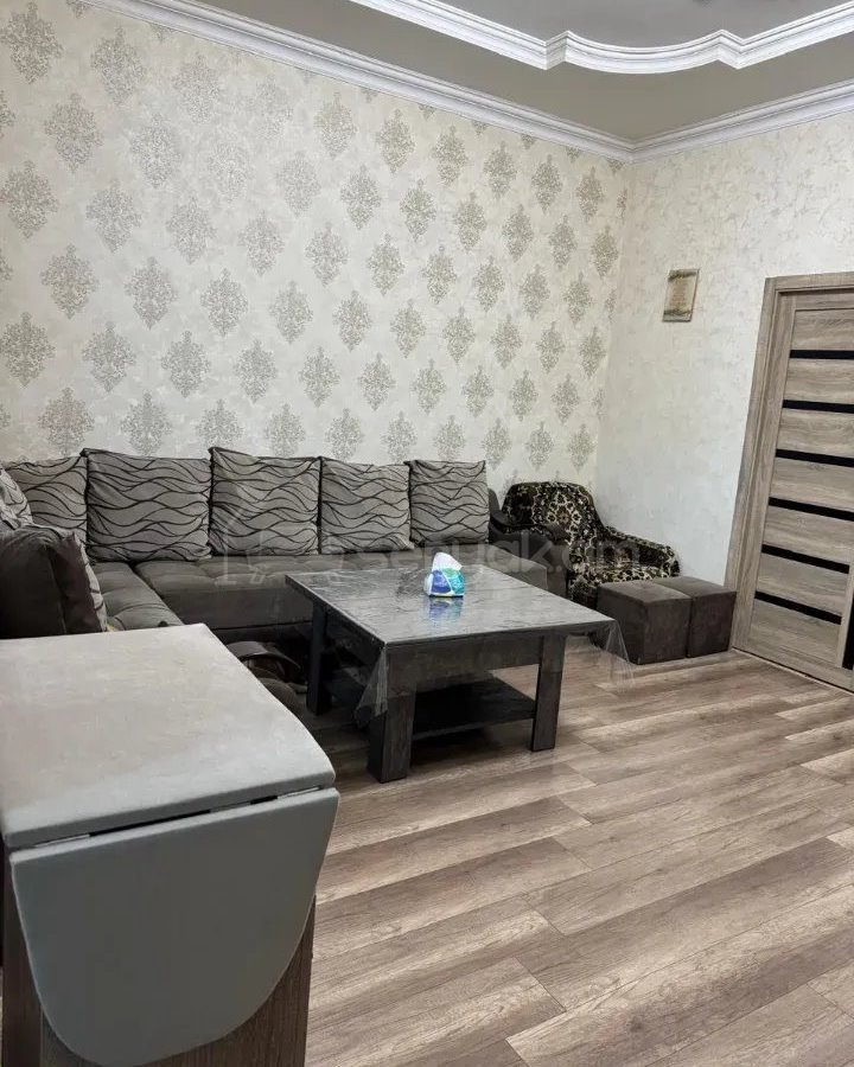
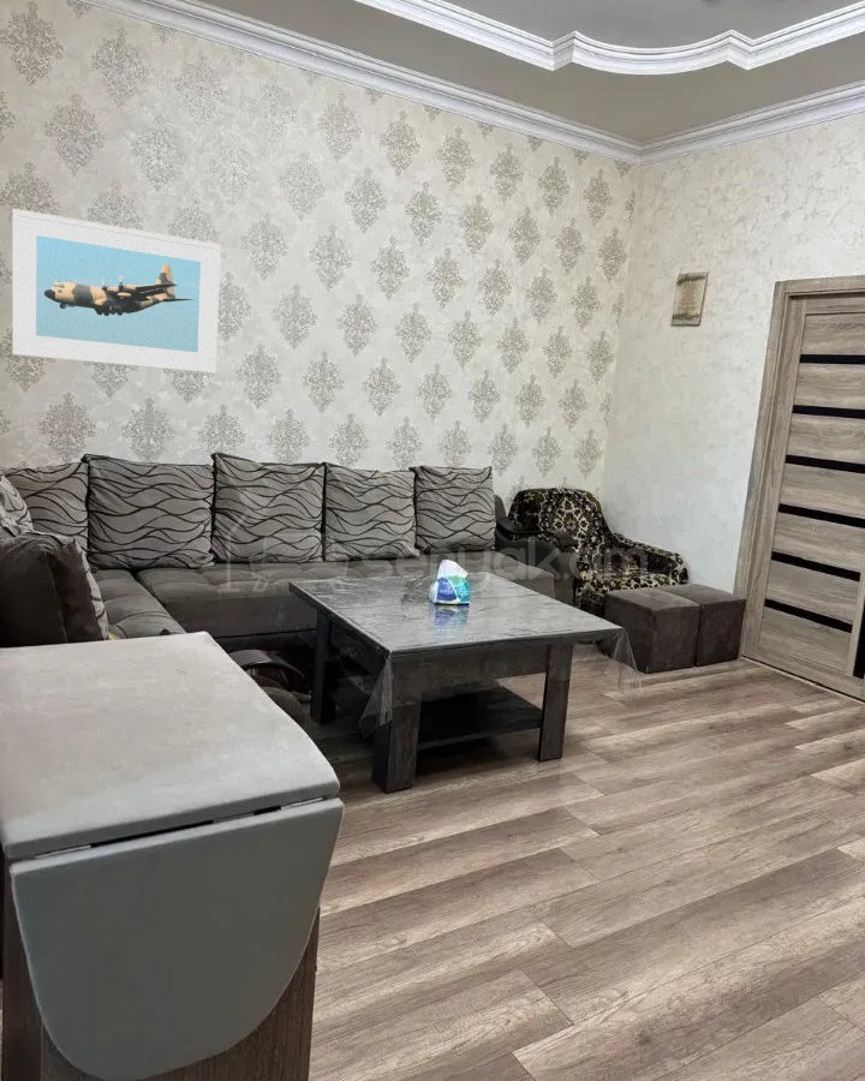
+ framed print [11,208,222,375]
